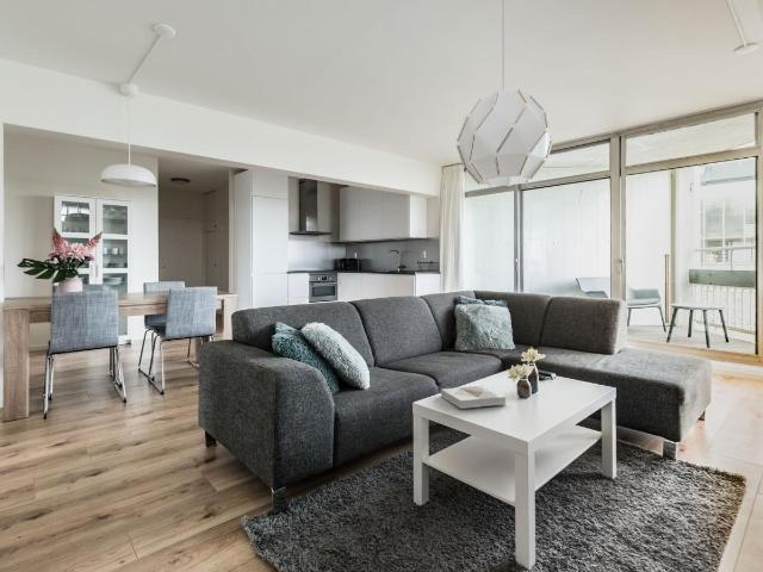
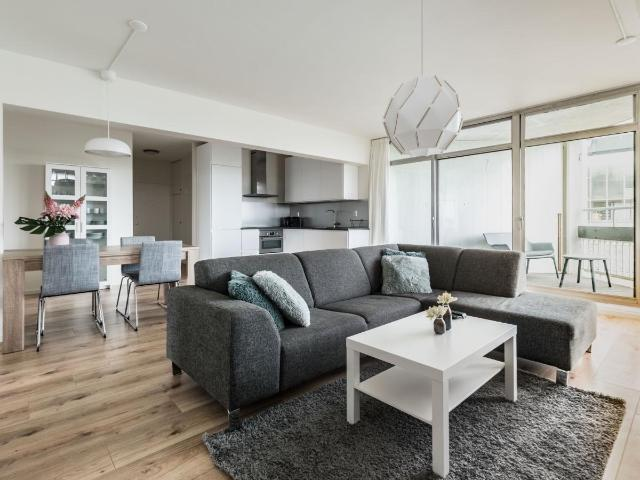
- book [440,385,507,410]
